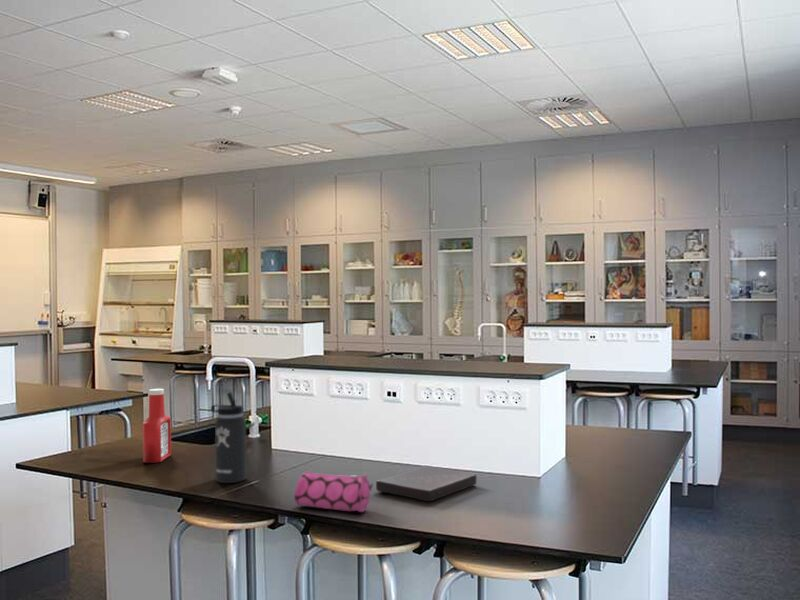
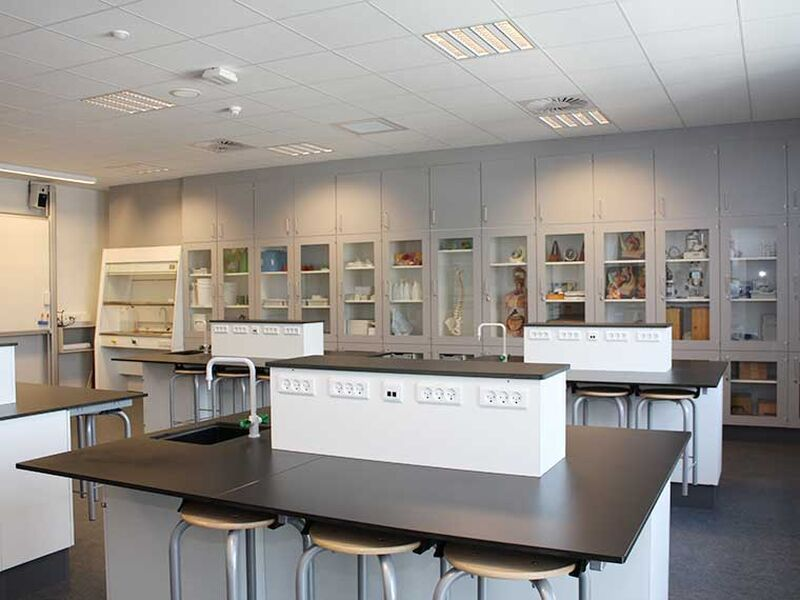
- book [375,465,477,502]
- soap bottle [142,388,172,464]
- pencil case [293,471,374,513]
- thermos bottle [210,391,248,484]
